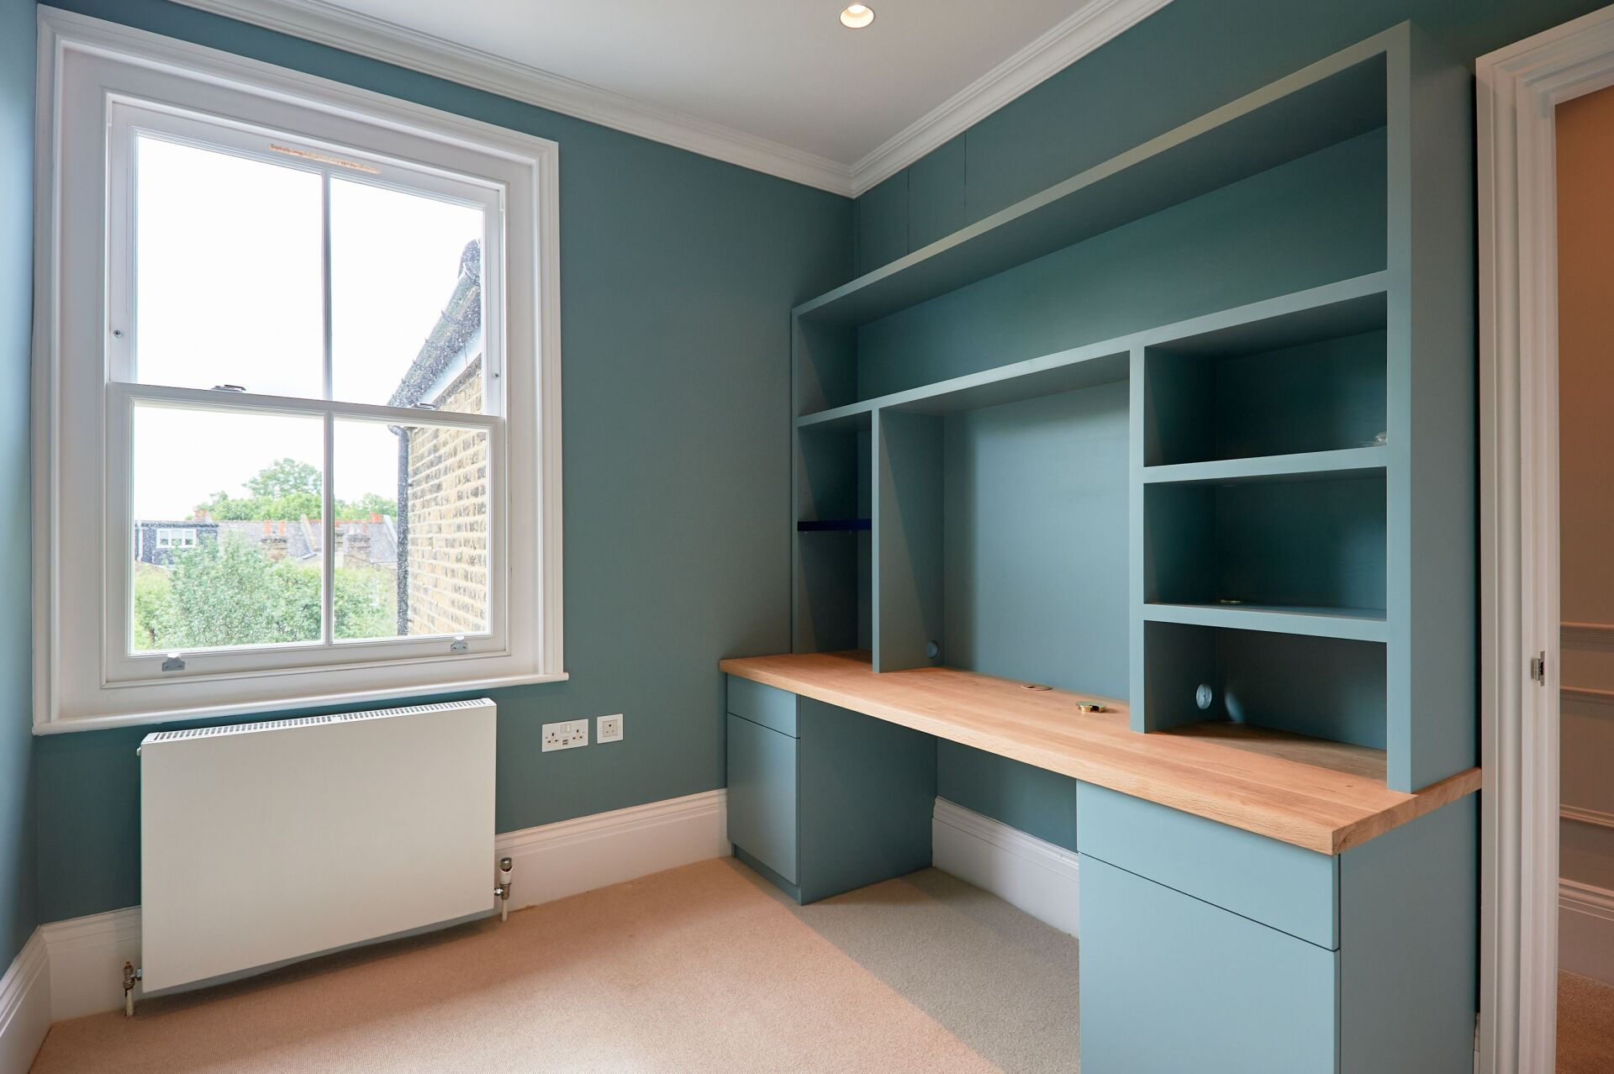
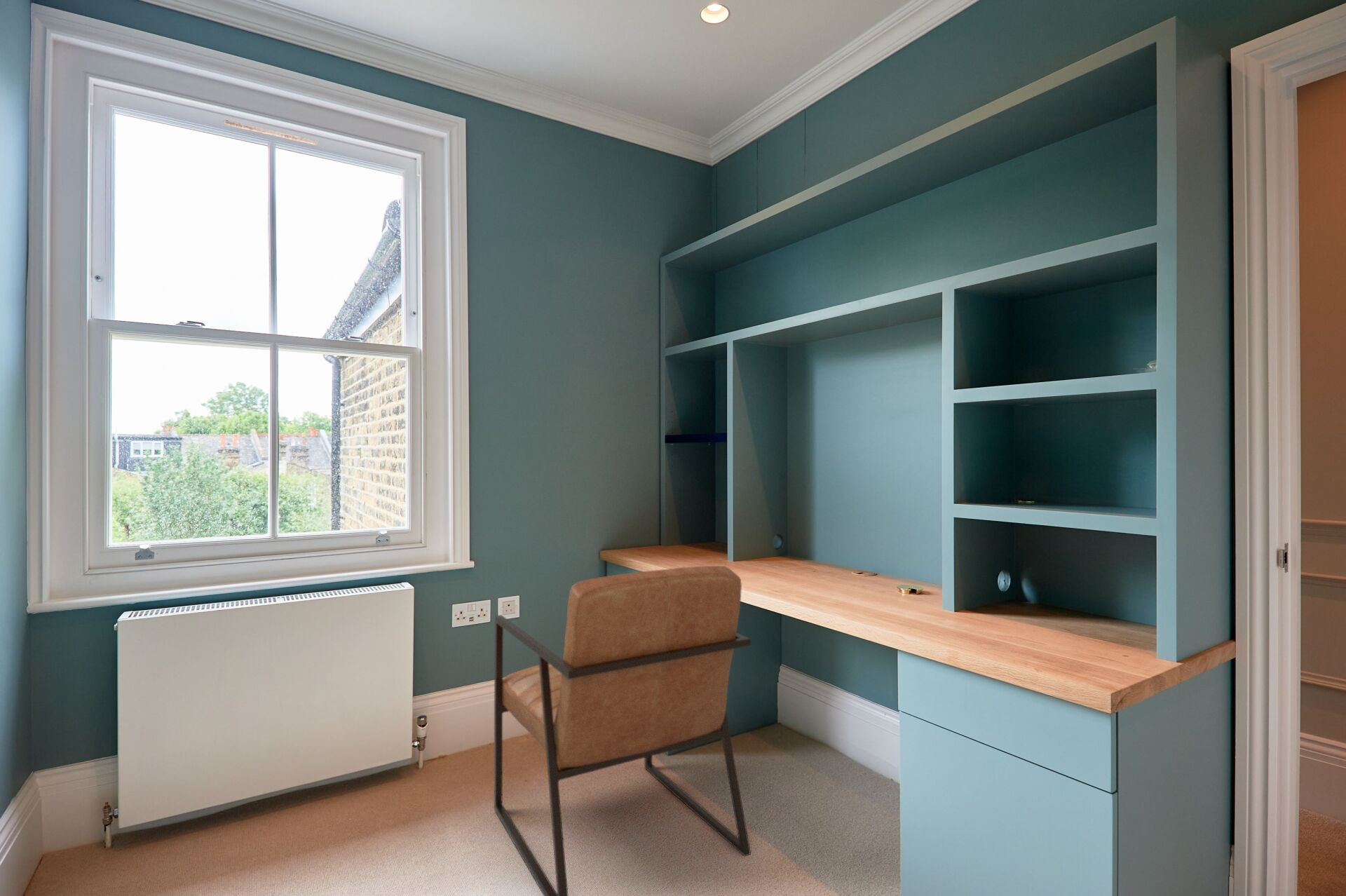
+ chair [494,565,752,896]
